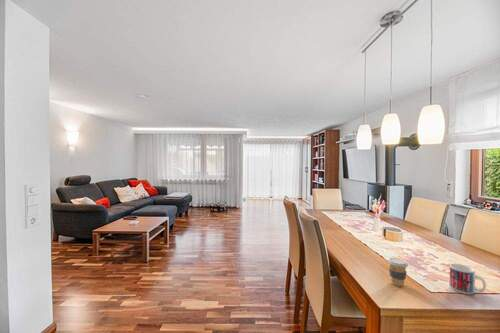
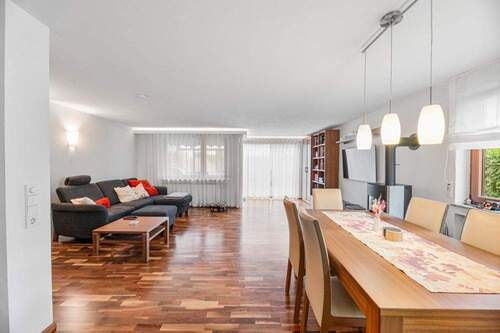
- mug [449,263,487,295]
- coffee cup [387,257,409,287]
